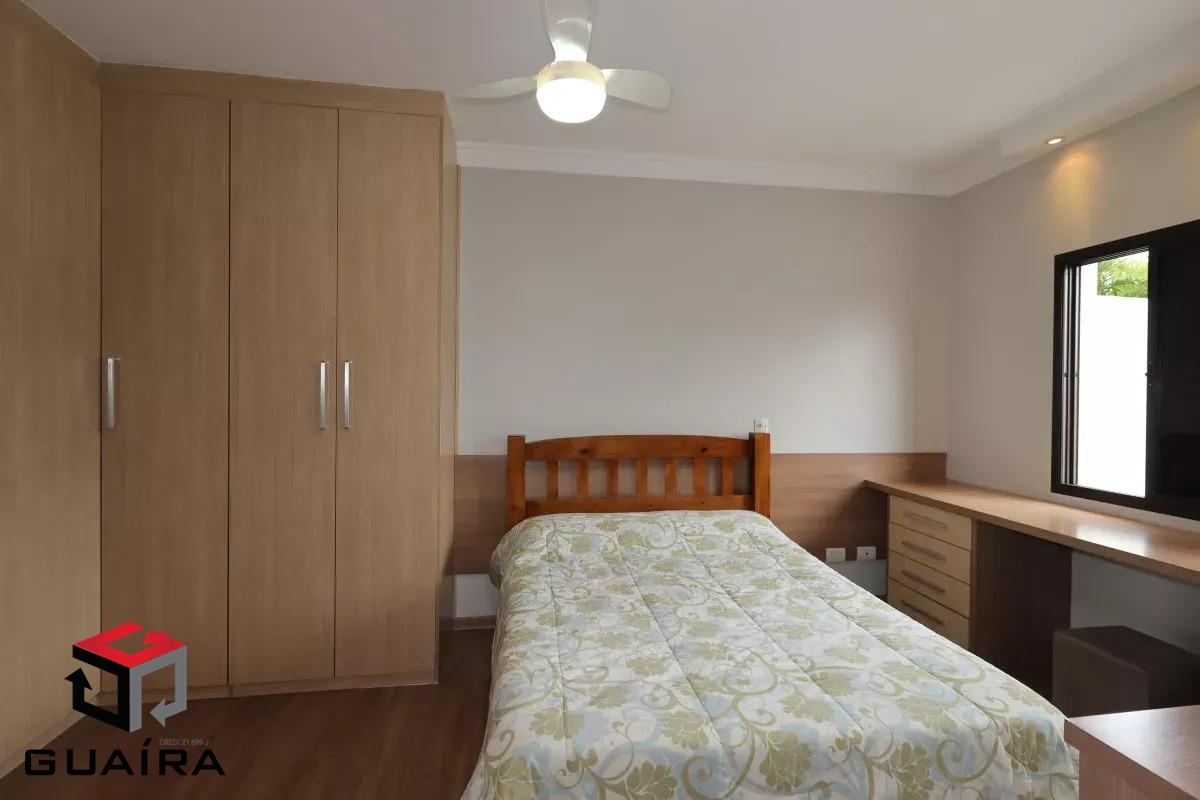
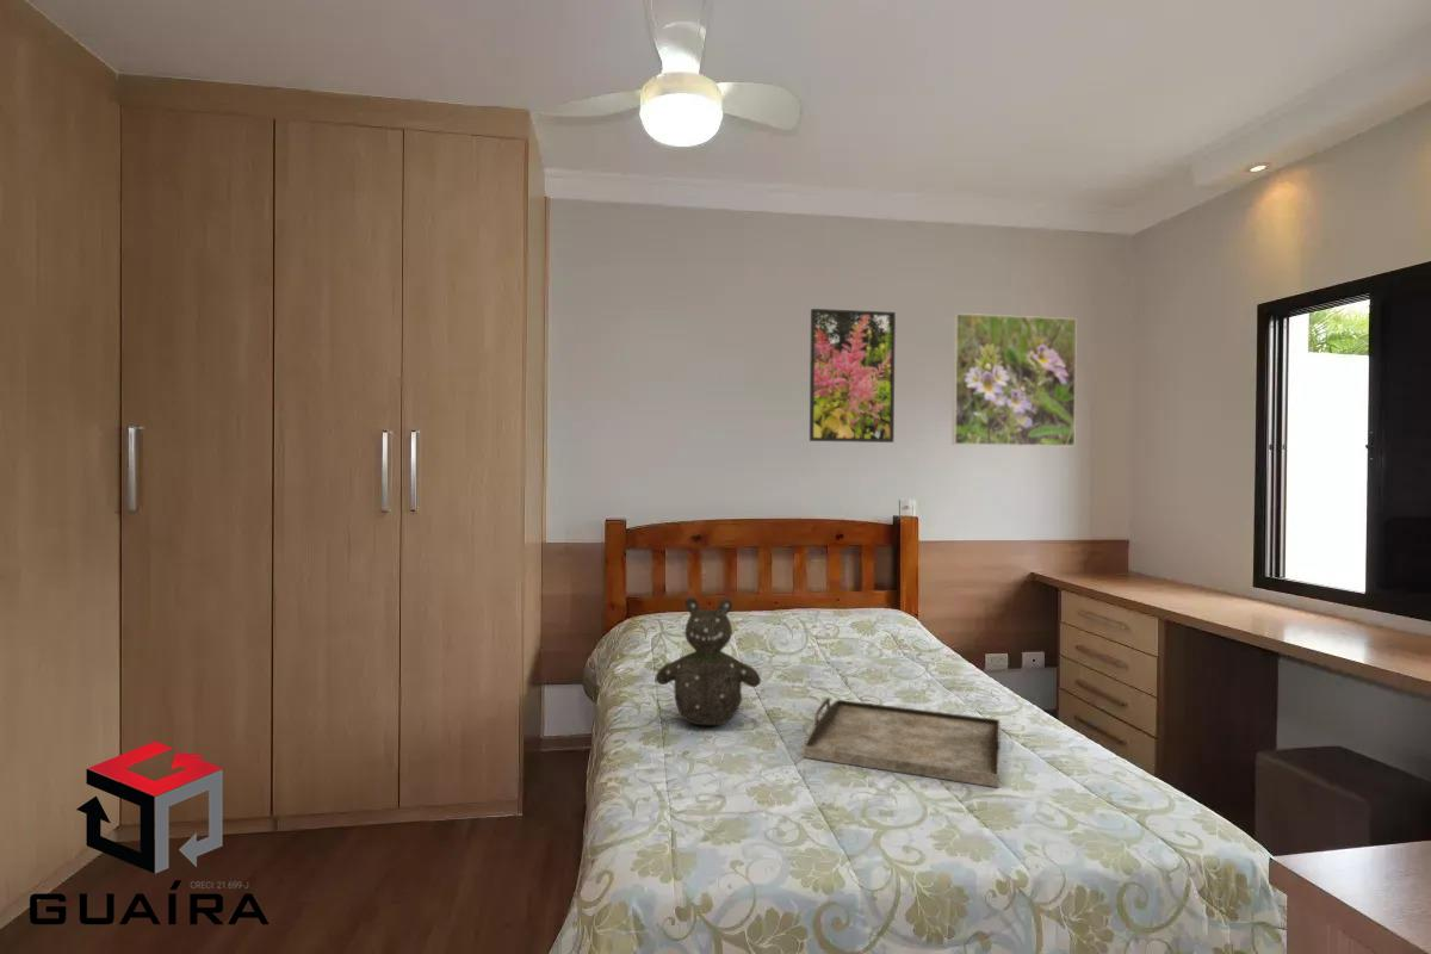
+ serving tray [801,696,1002,788]
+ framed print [809,308,897,444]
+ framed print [950,312,1078,447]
+ teddy bear [655,596,762,726]
